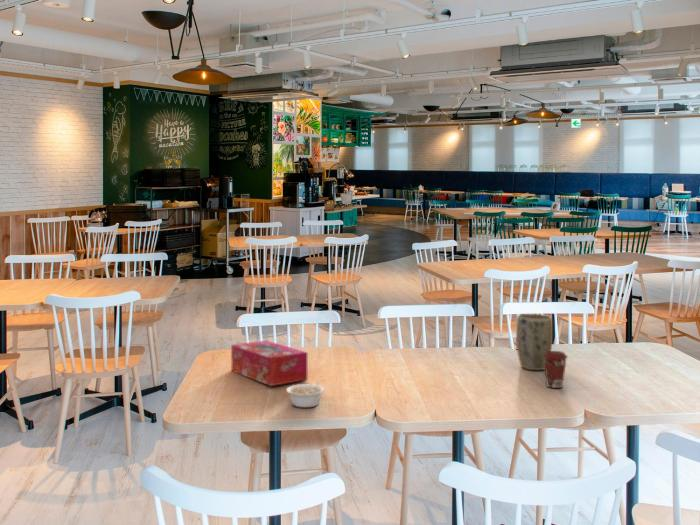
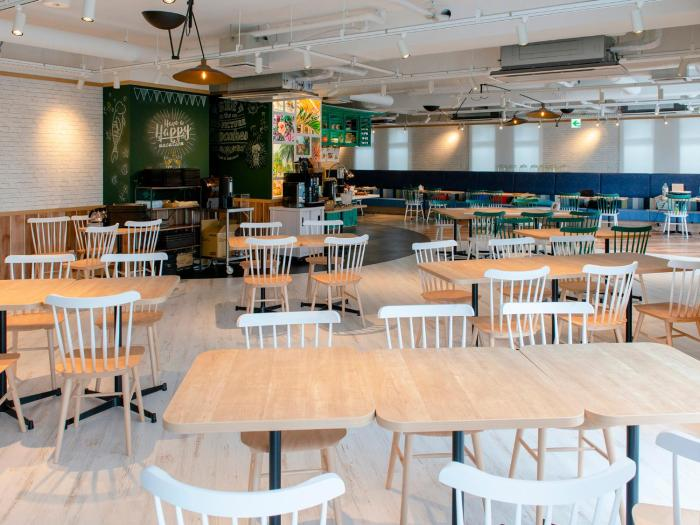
- tissue box [230,340,308,387]
- legume [286,379,325,408]
- plant pot [515,313,554,371]
- coffee cup [543,350,569,389]
